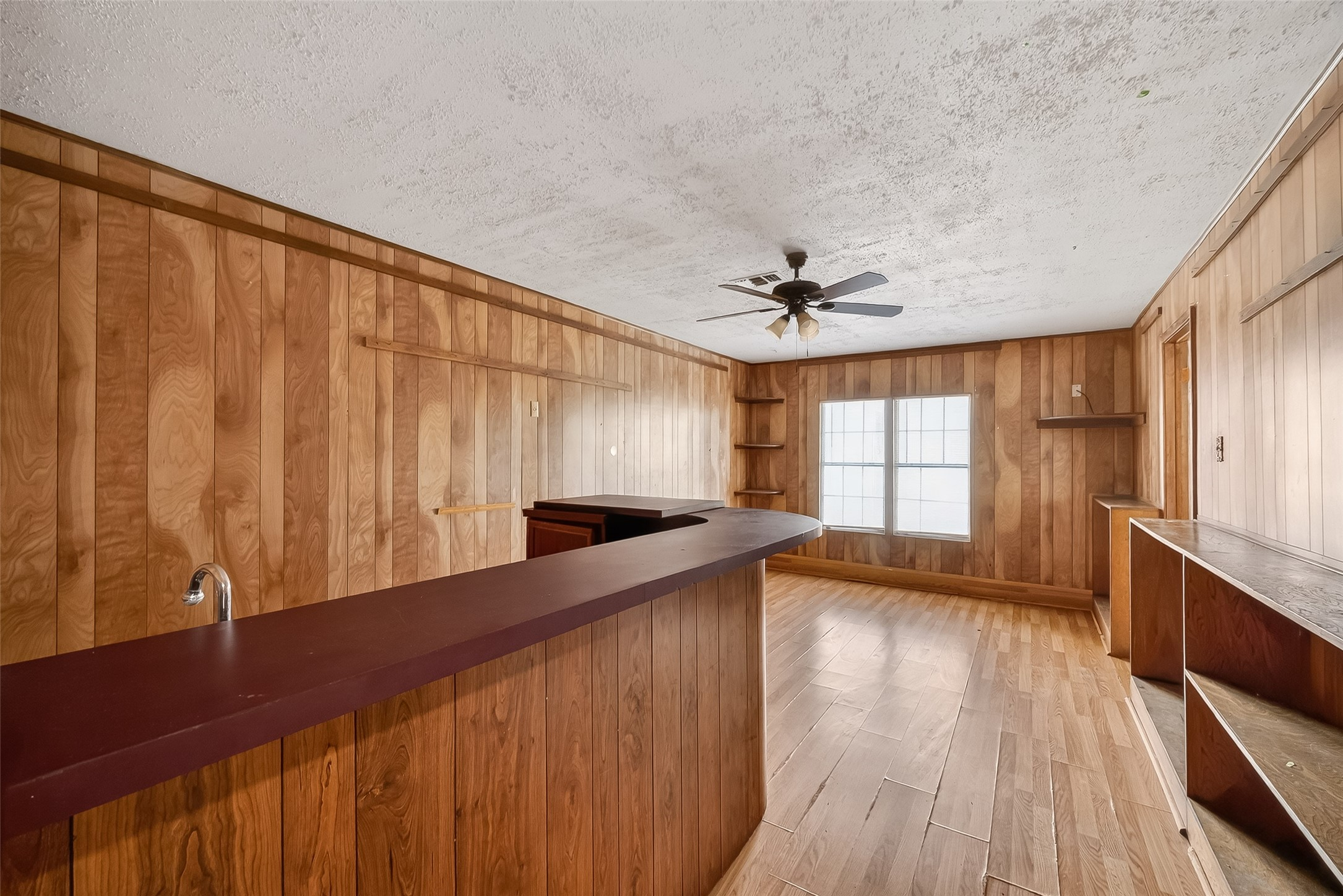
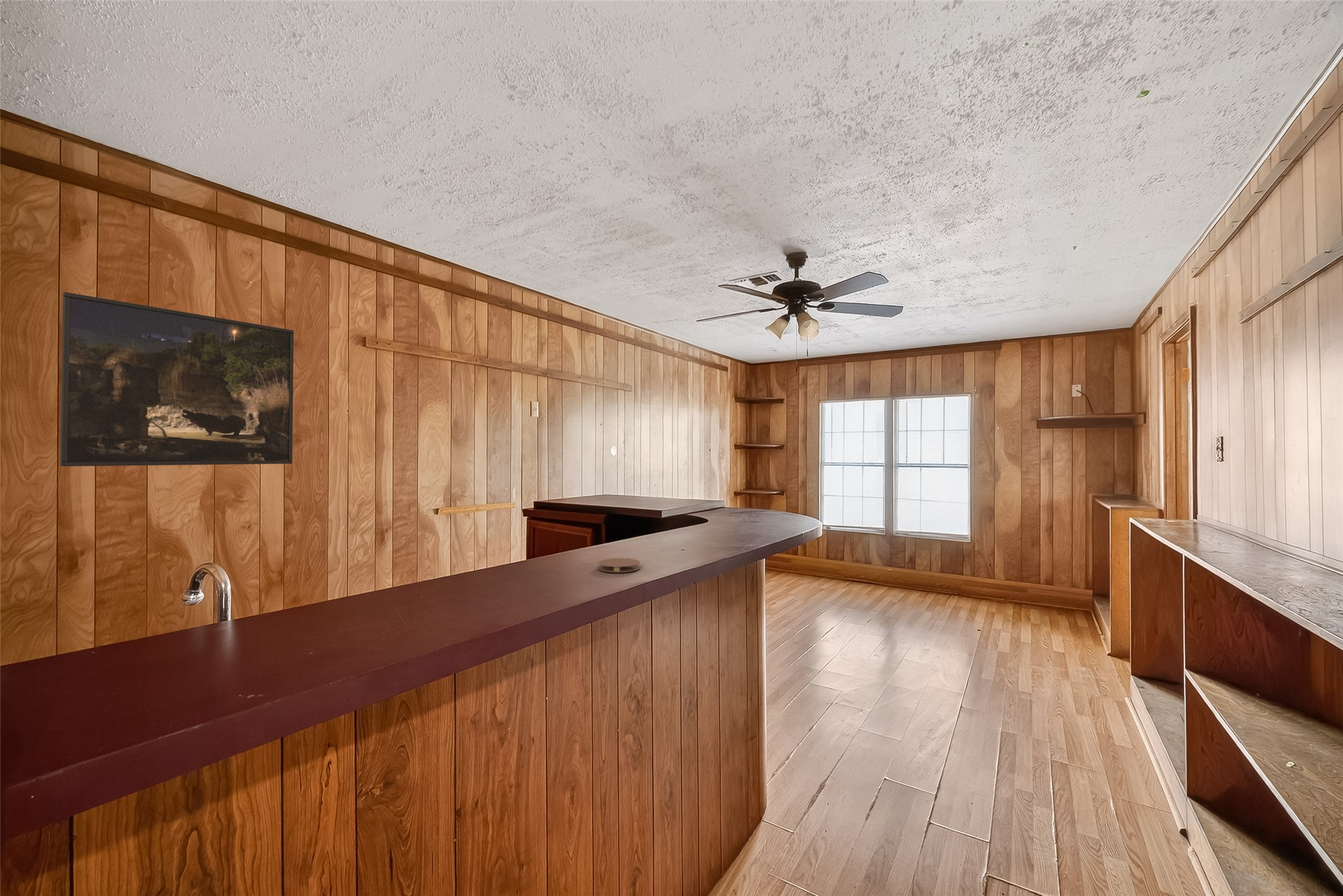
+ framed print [59,291,295,467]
+ coaster [598,558,641,573]
